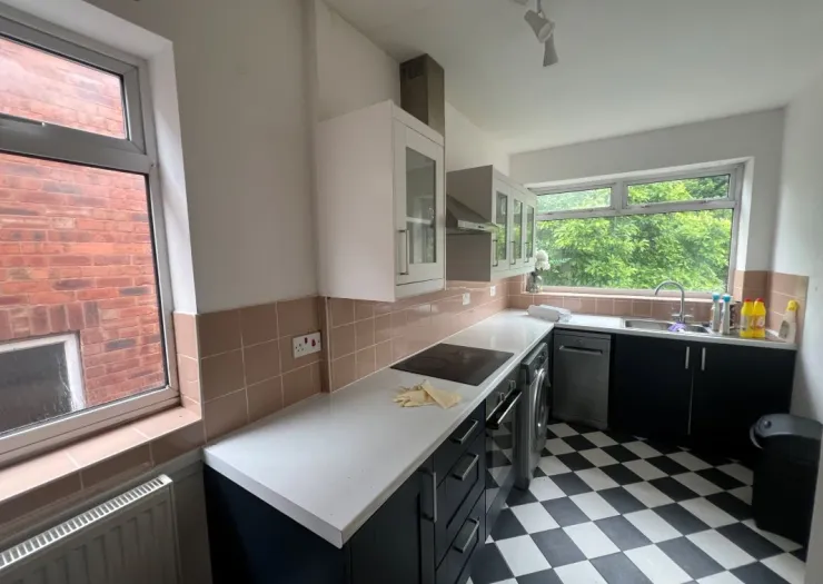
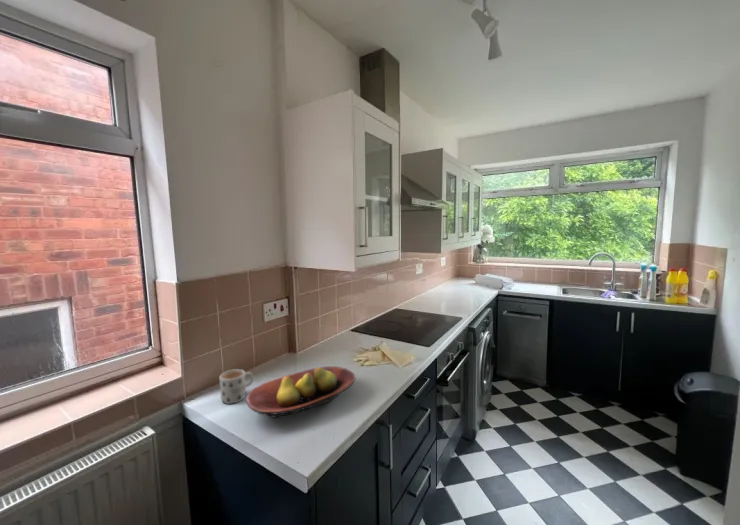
+ mug [219,368,254,405]
+ fruit bowl [245,365,356,419]
